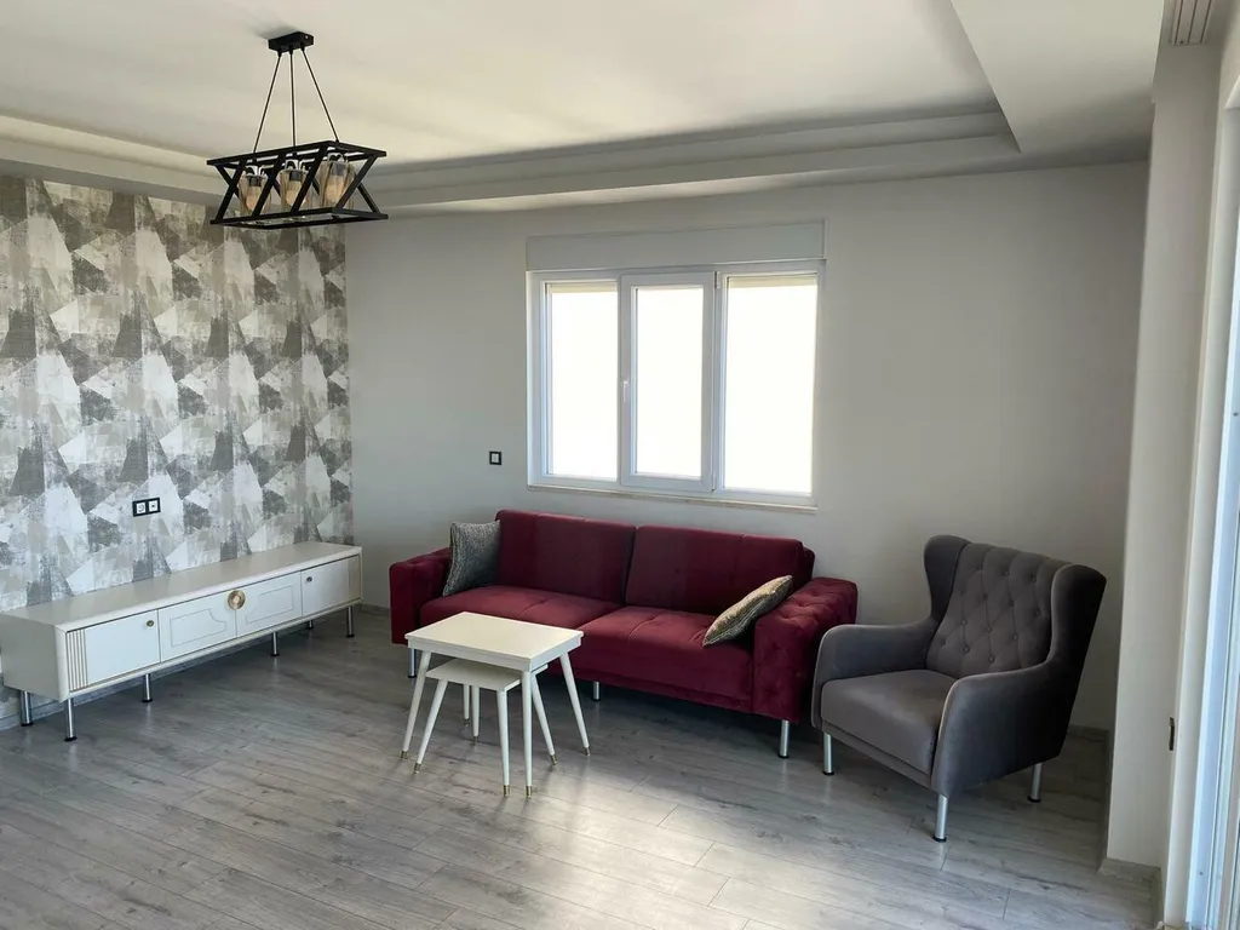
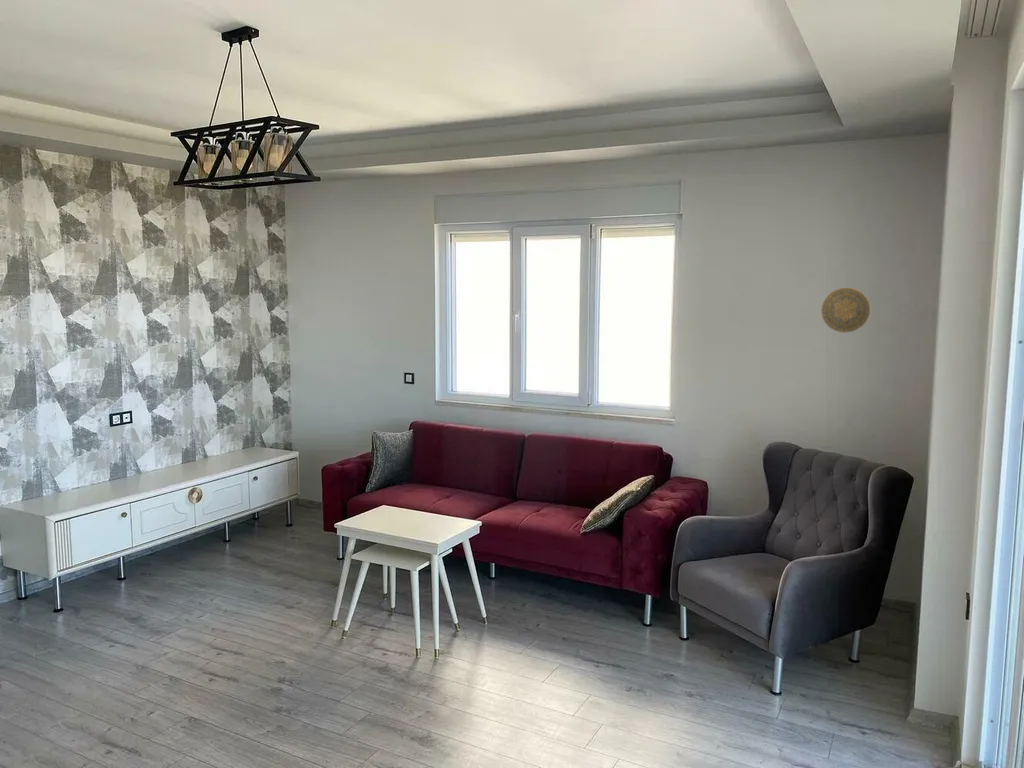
+ decorative plate [820,287,871,333]
